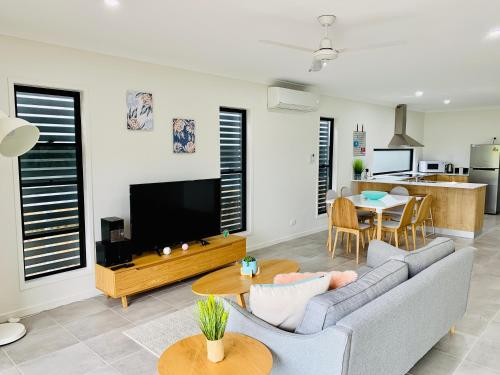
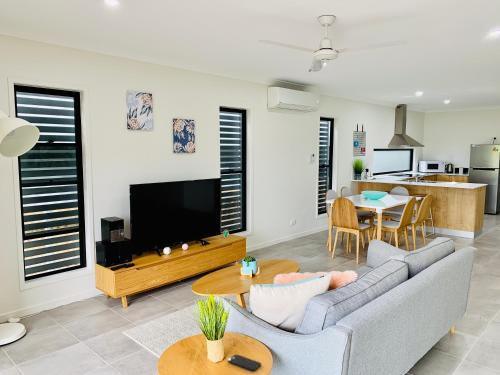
+ smartphone [227,353,262,372]
